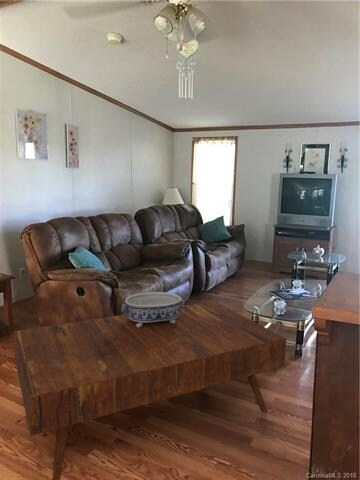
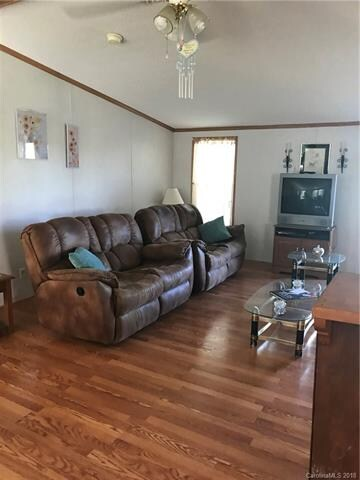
- coffee table [13,300,287,480]
- decorative bowl [120,291,185,328]
